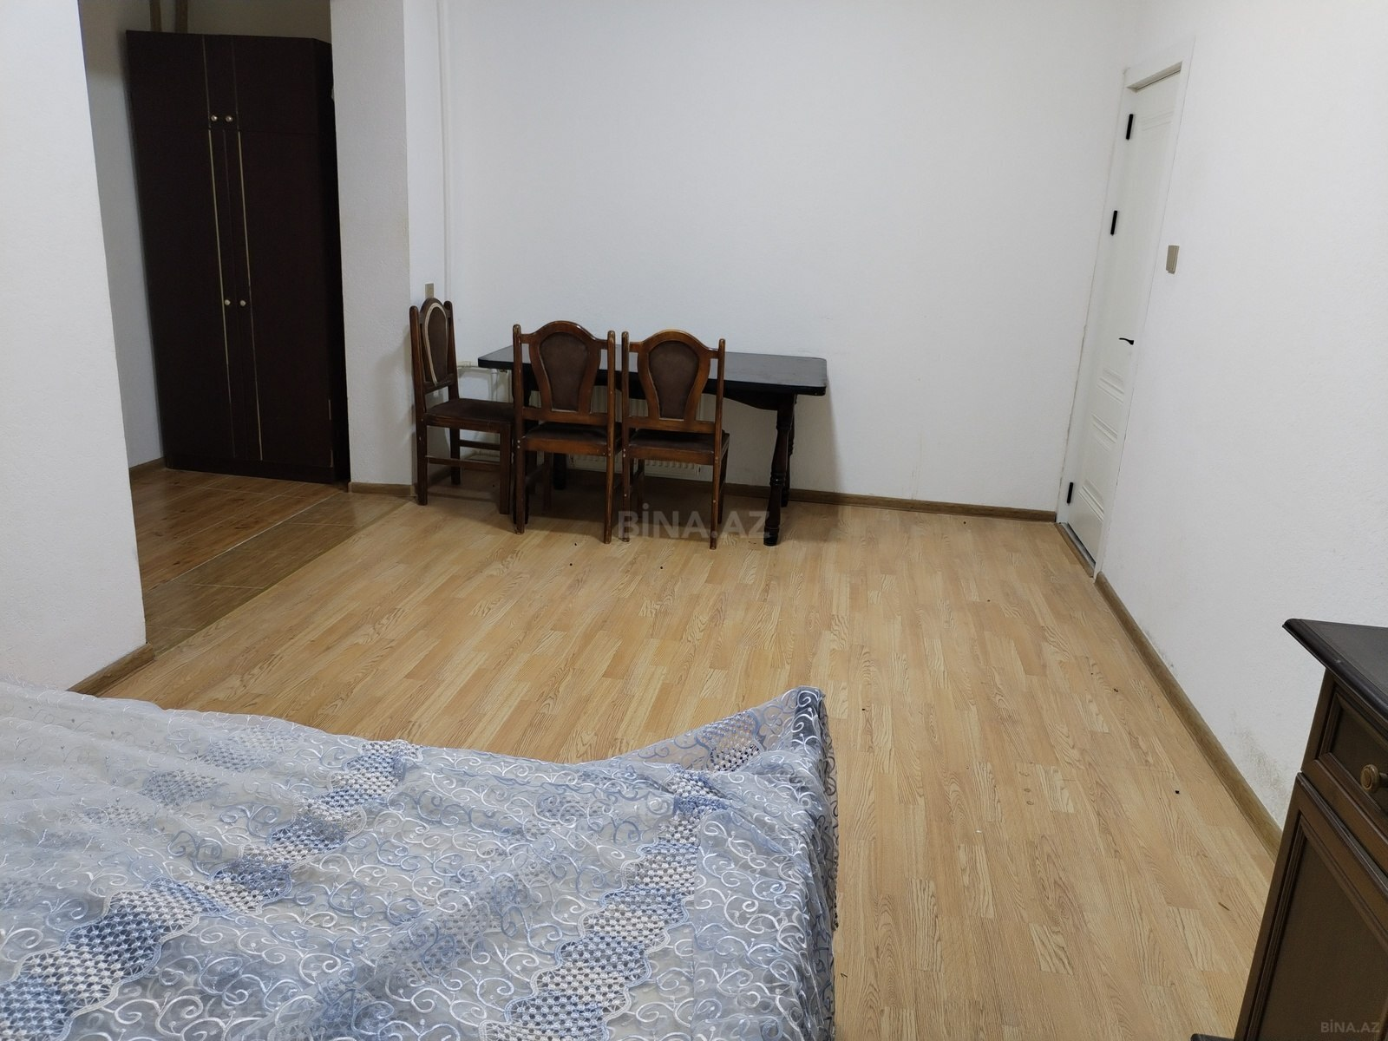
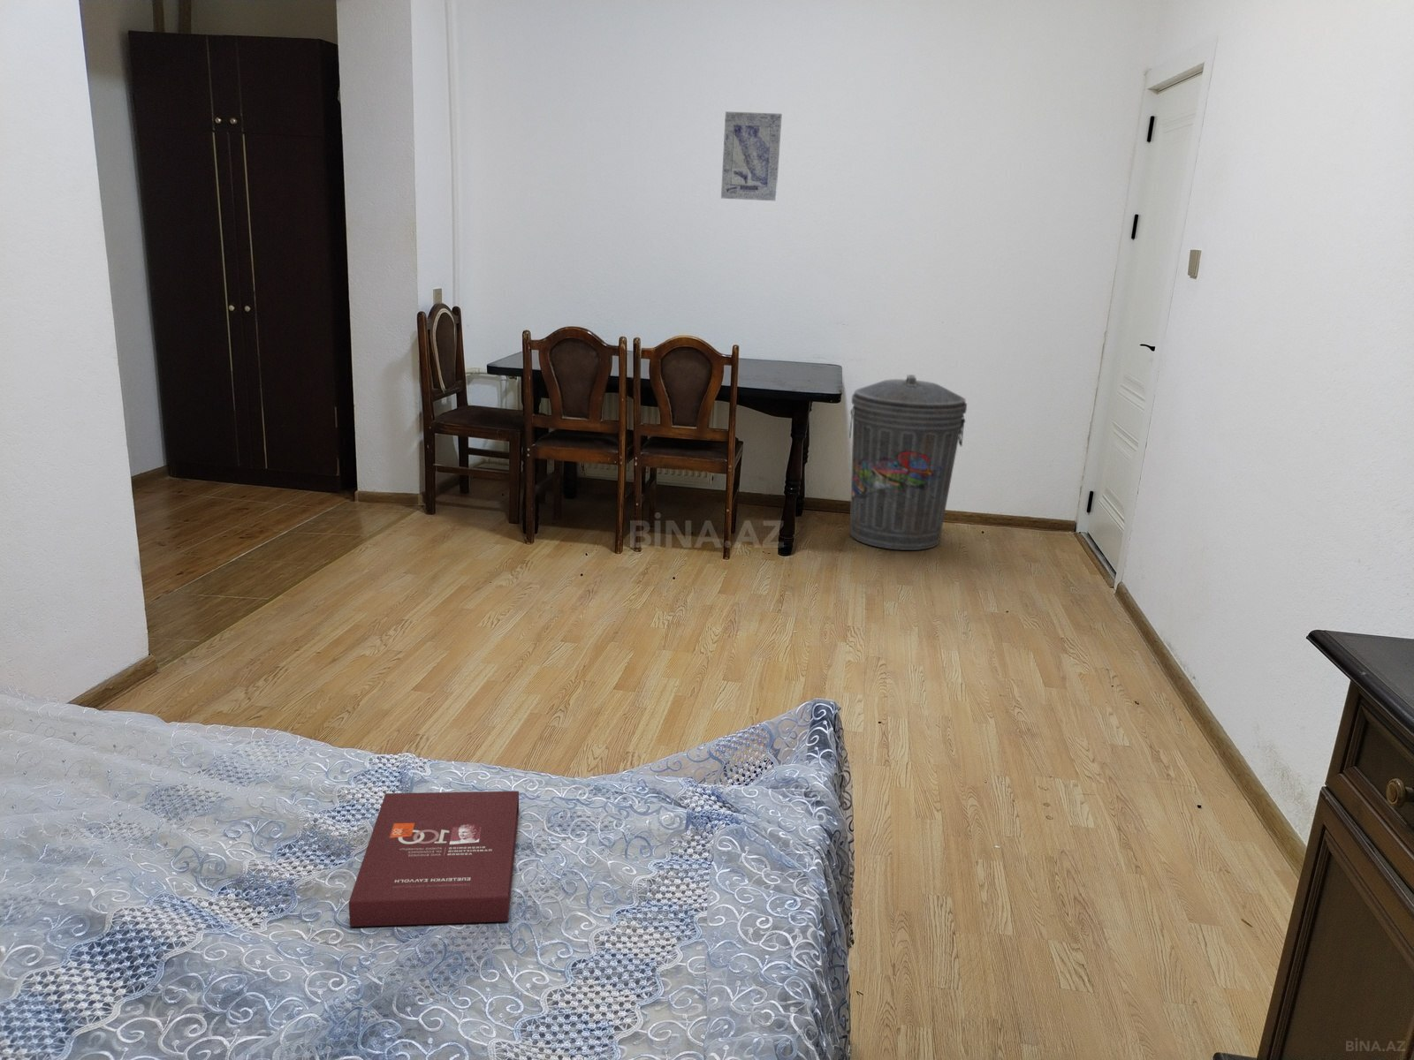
+ trash can [848,374,968,551]
+ book [348,791,520,928]
+ wall art [720,110,783,203]
